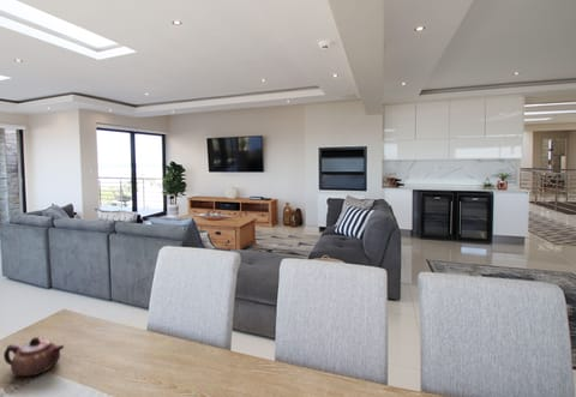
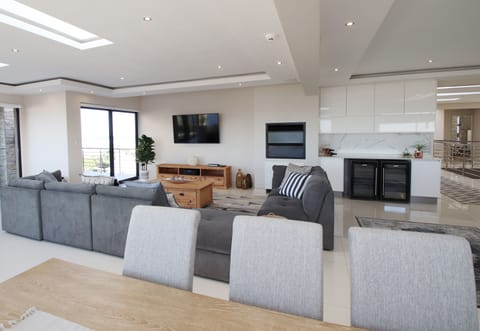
- teapot [2,336,65,378]
